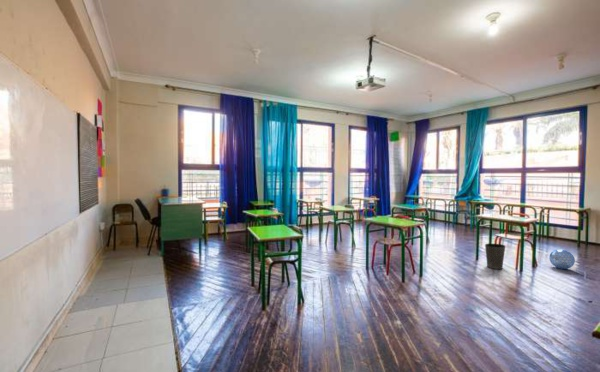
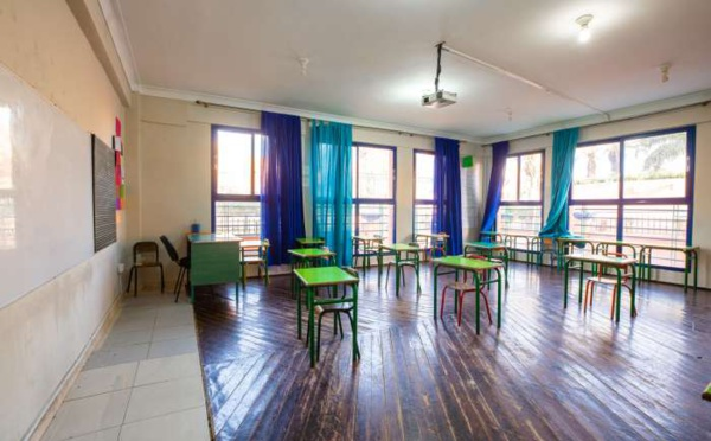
- waste basket [484,243,506,270]
- ball [548,248,576,270]
